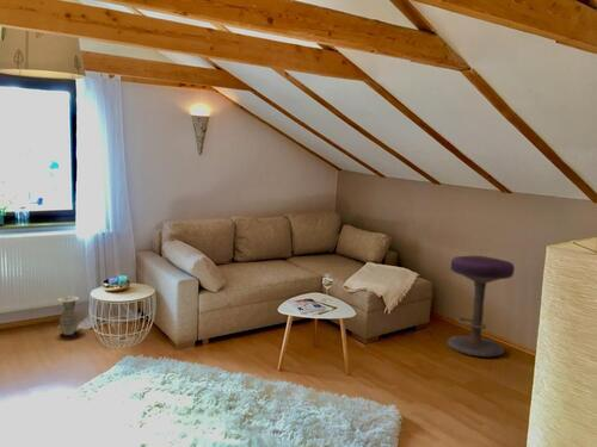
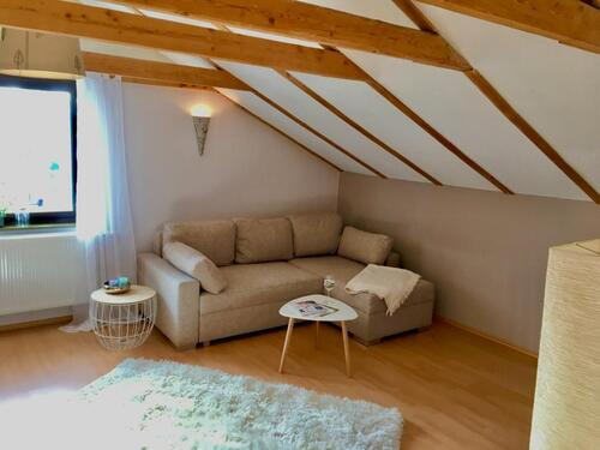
- stool [447,255,516,358]
- ceramic jug [56,294,80,336]
